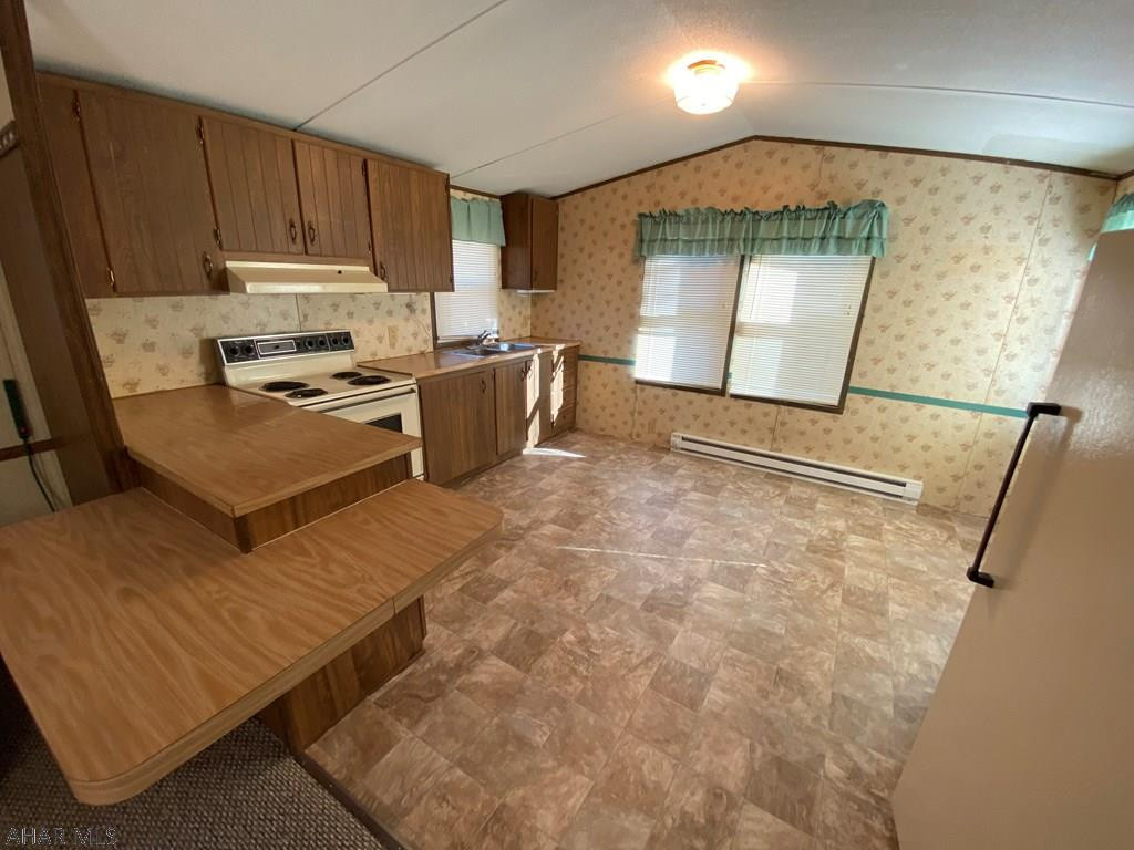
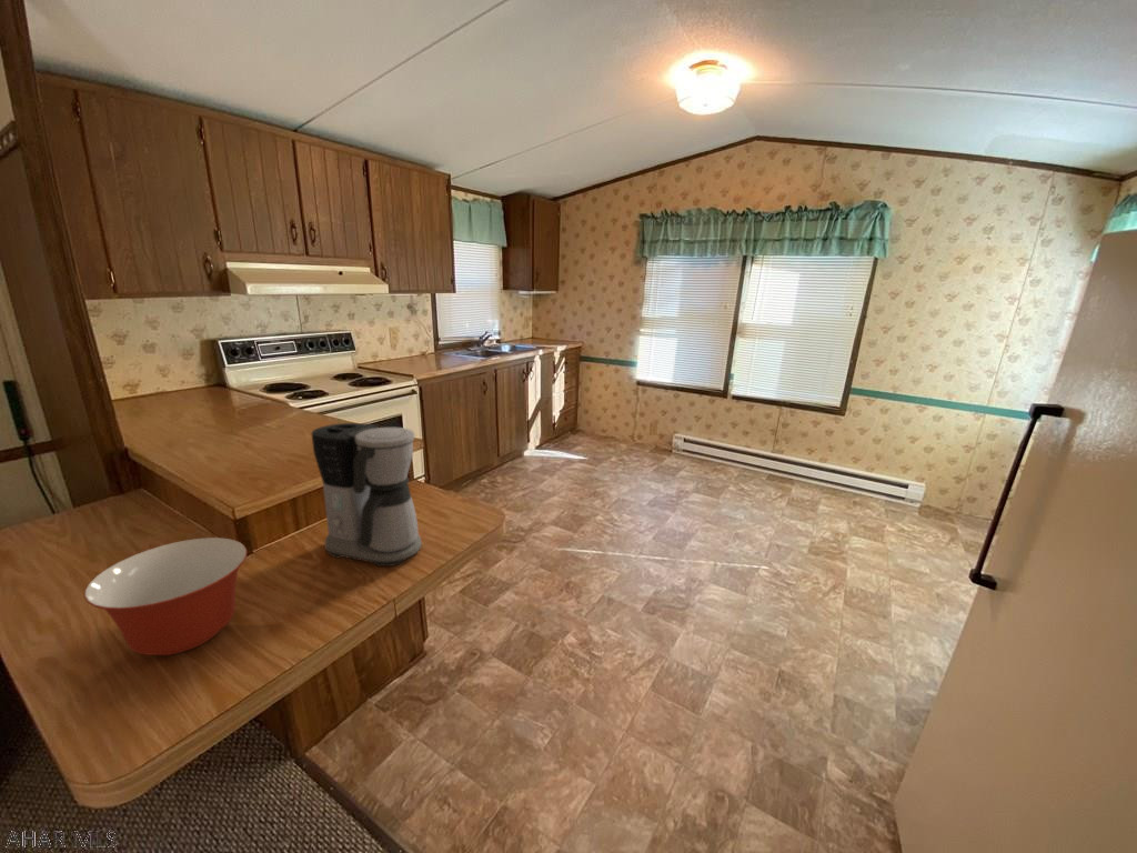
+ coffee maker [310,422,423,568]
+ mixing bowl [83,536,249,656]
